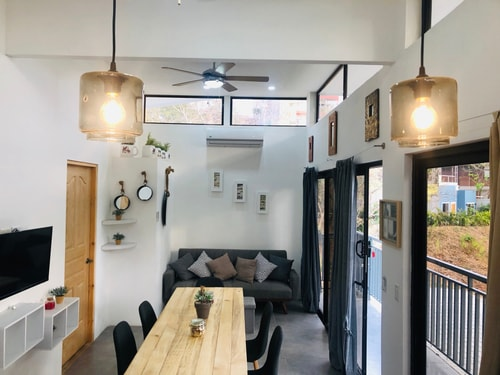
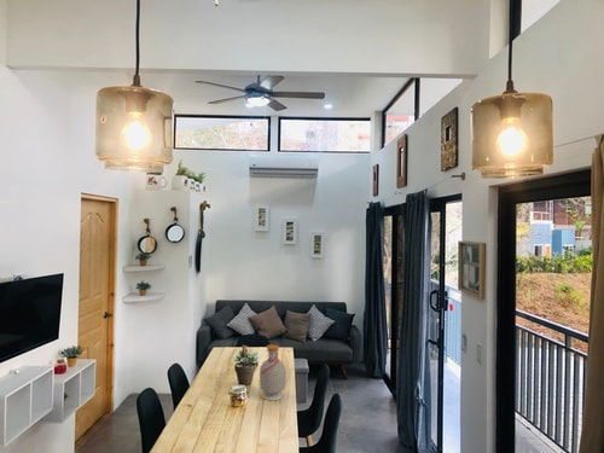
+ bottle [259,343,288,401]
